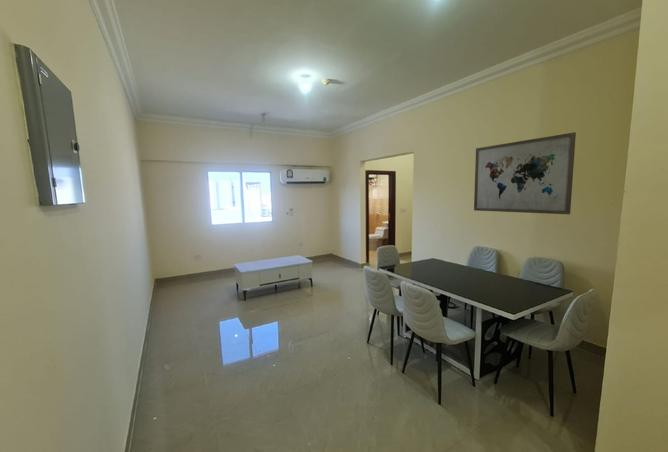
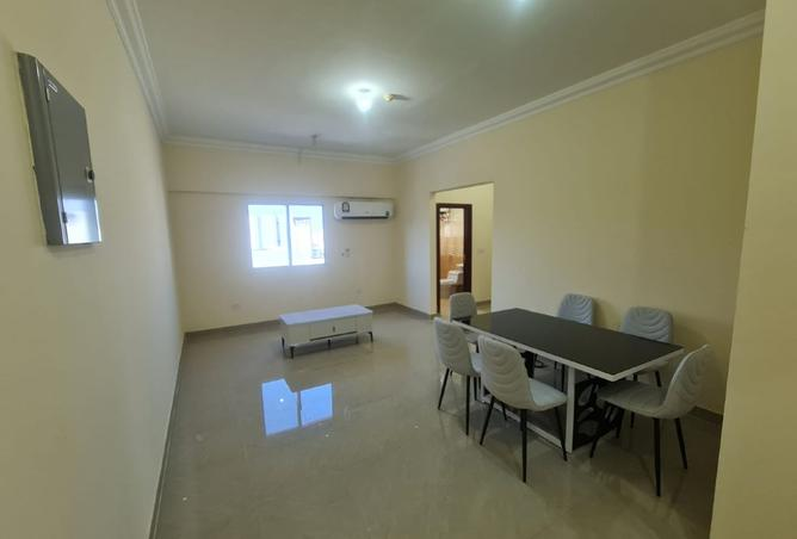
- wall art [473,131,577,215]
